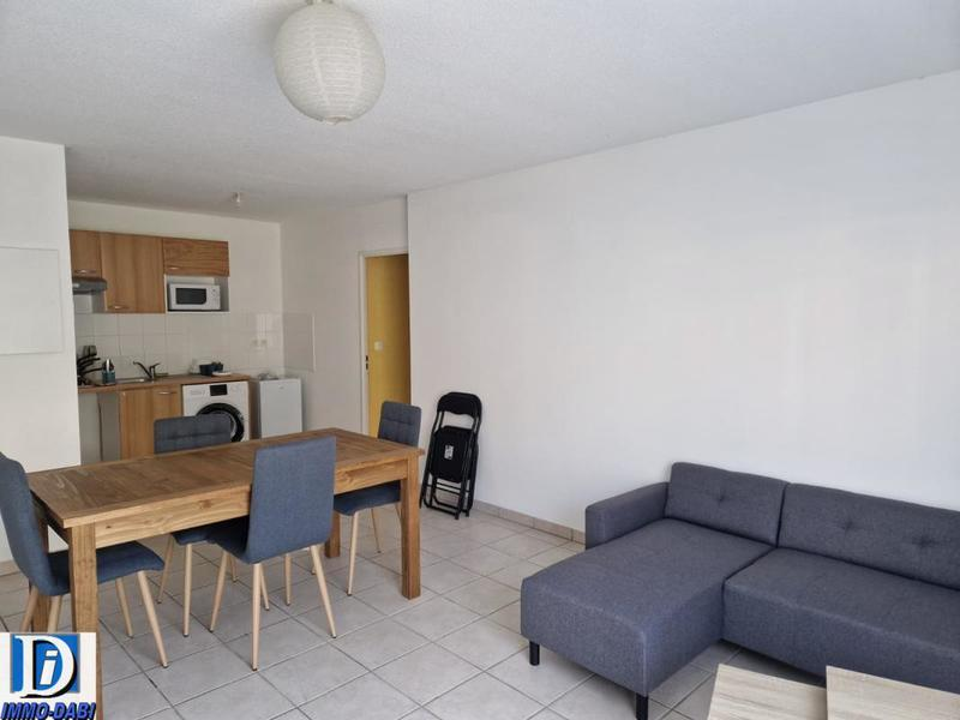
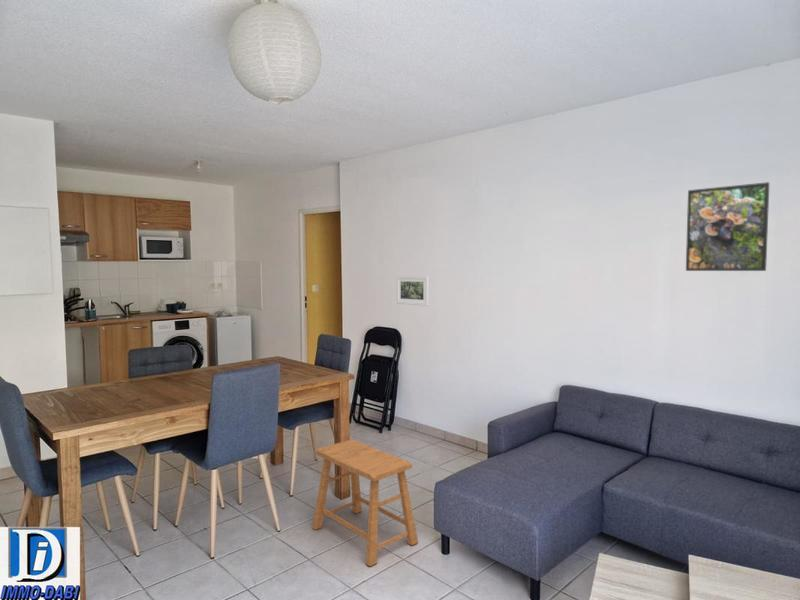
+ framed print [395,275,430,307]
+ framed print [685,181,770,272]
+ stool [311,439,419,567]
